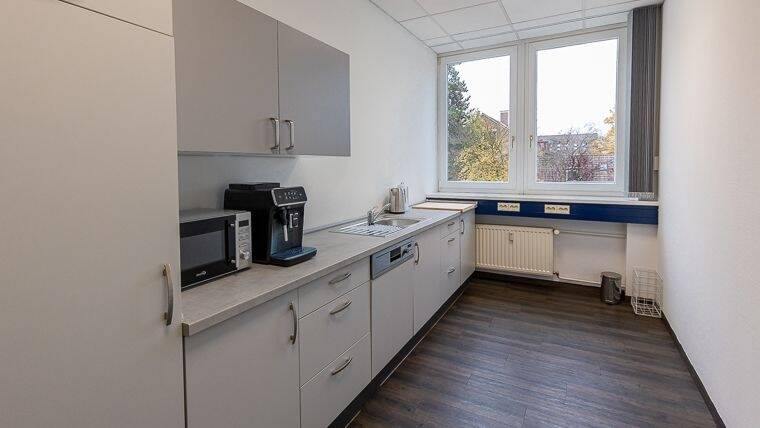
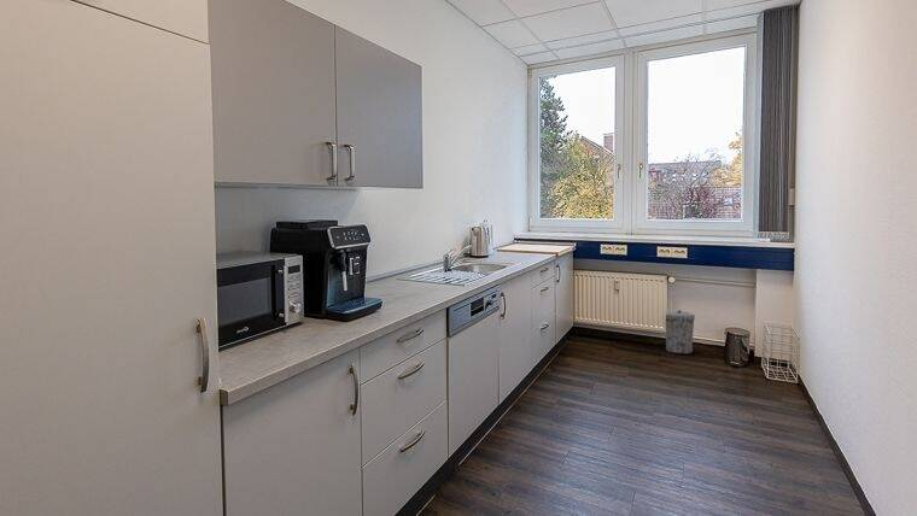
+ trash can [665,310,696,354]
